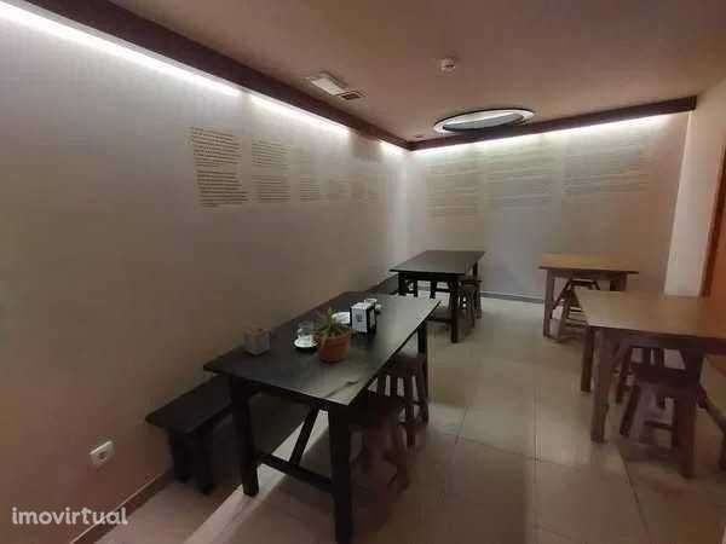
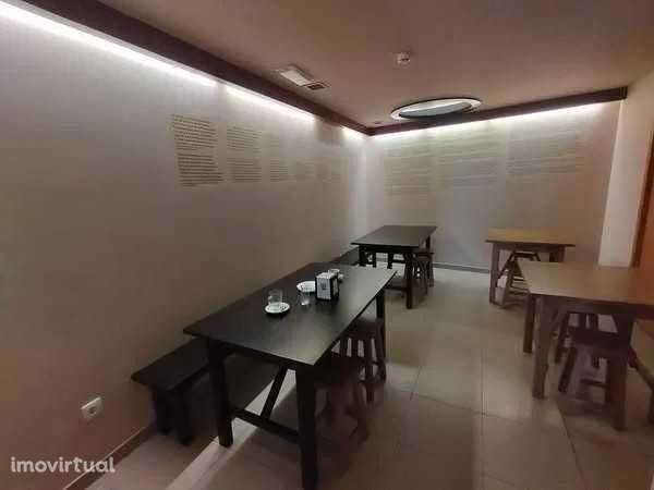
- potted plant [305,306,359,363]
- napkin holder [242,320,271,357]
- spoon [318,374,361,399]
